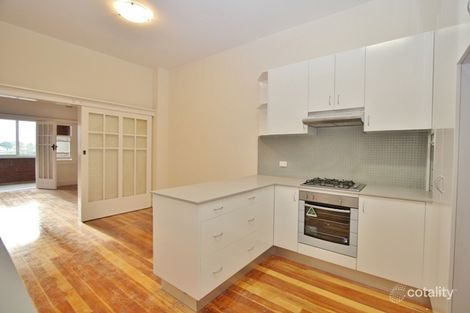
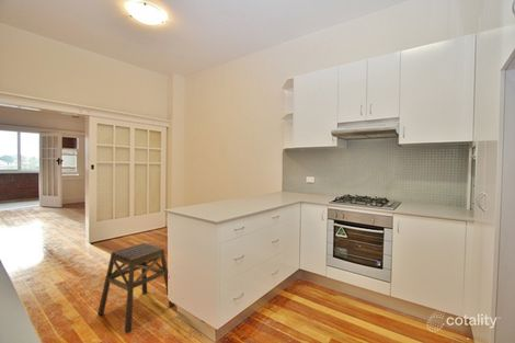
+ stool [96,242,175,334]
